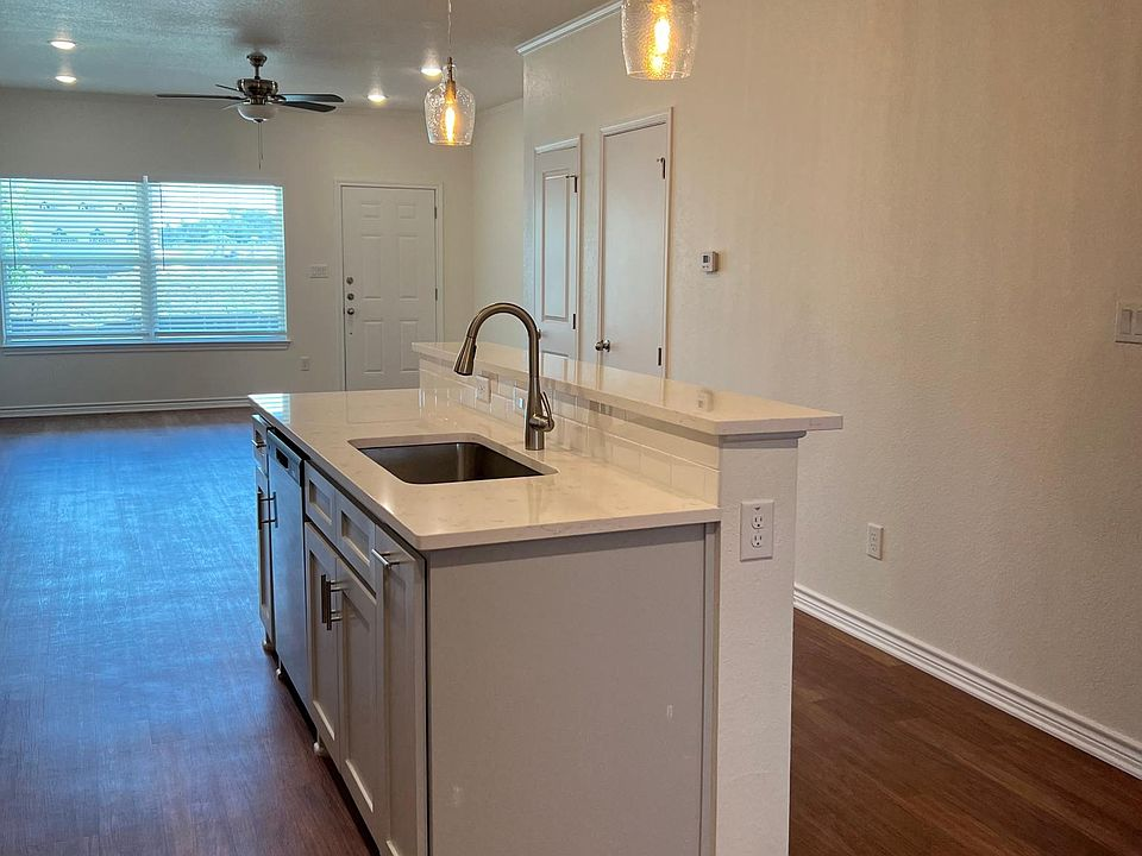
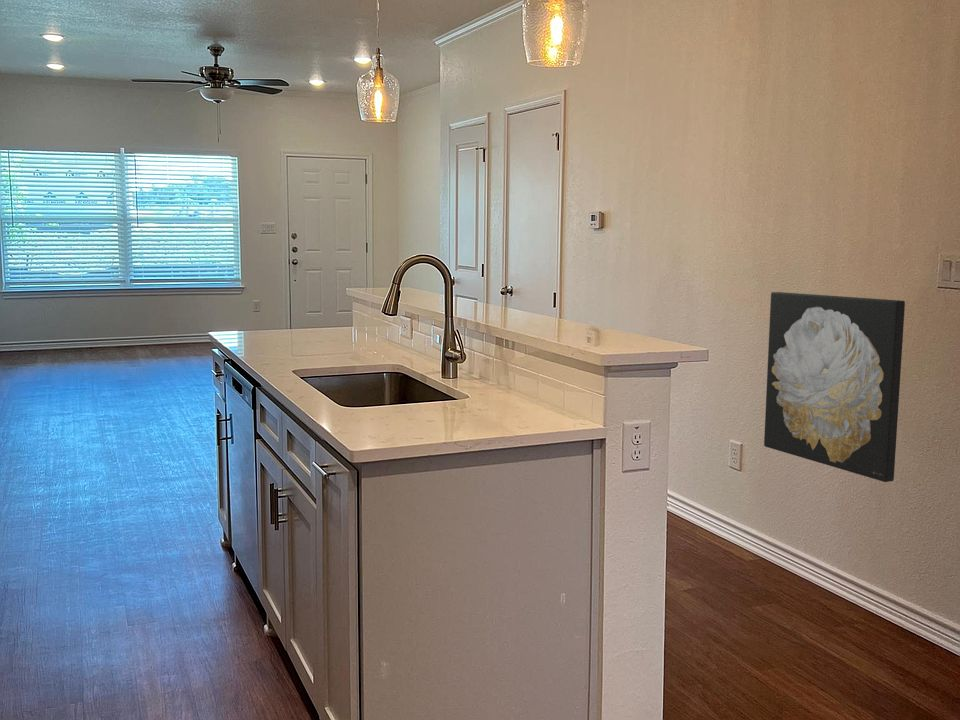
+ wall art [763,291,906,483]
